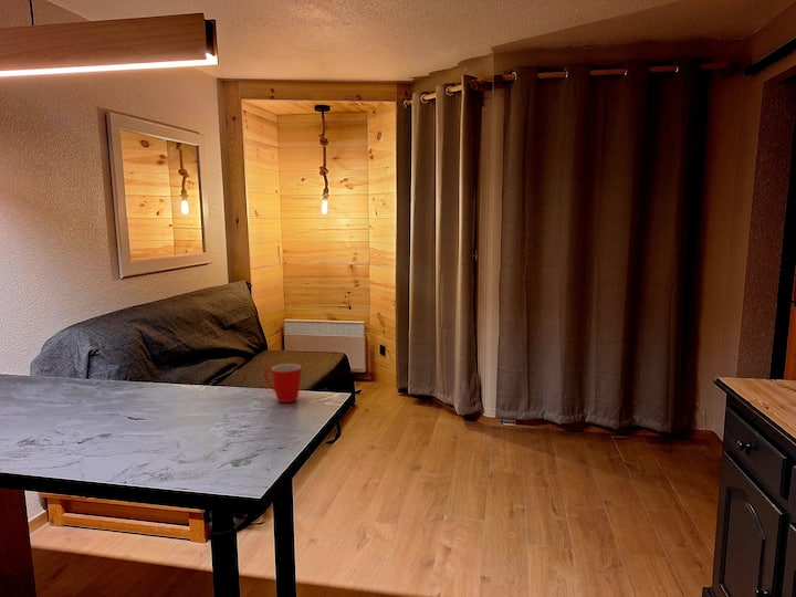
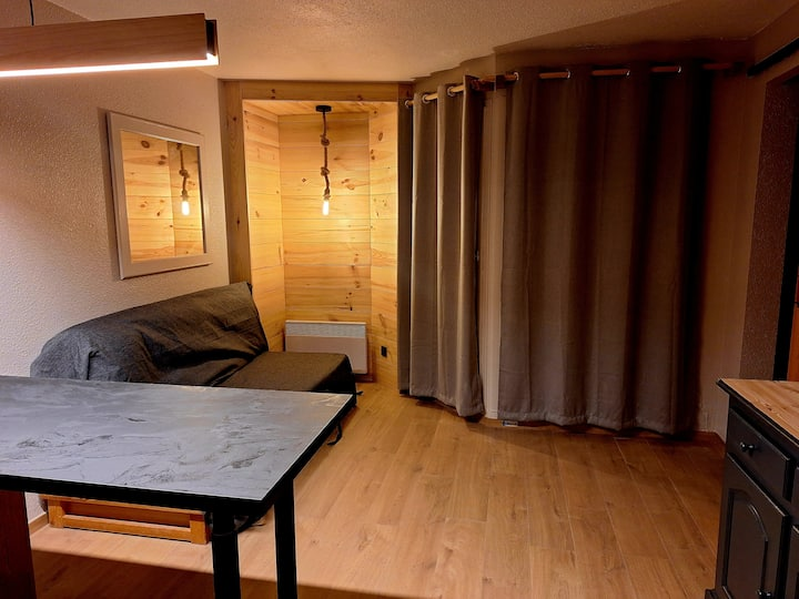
- mug [263,363,302,404]
